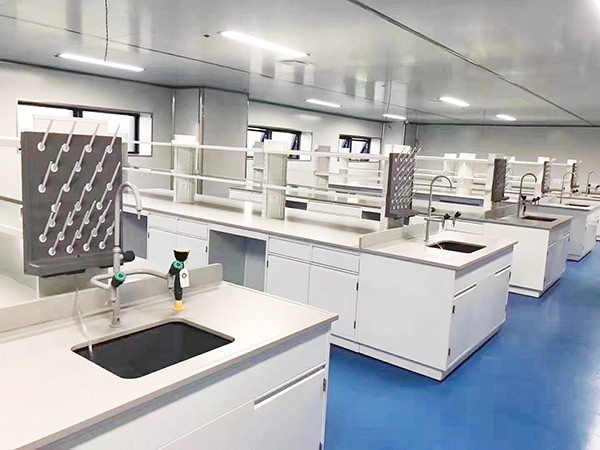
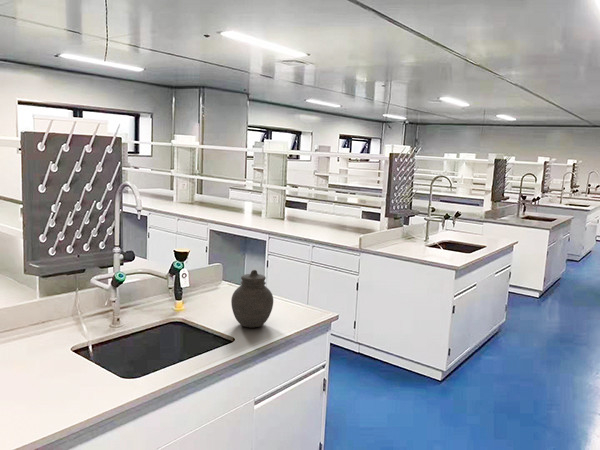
+ jar [230,269,274,329]
